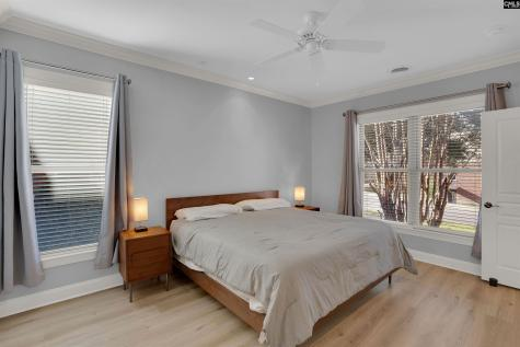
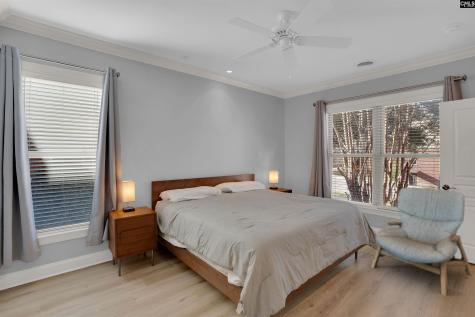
+ armchair [370,186,474,297]
